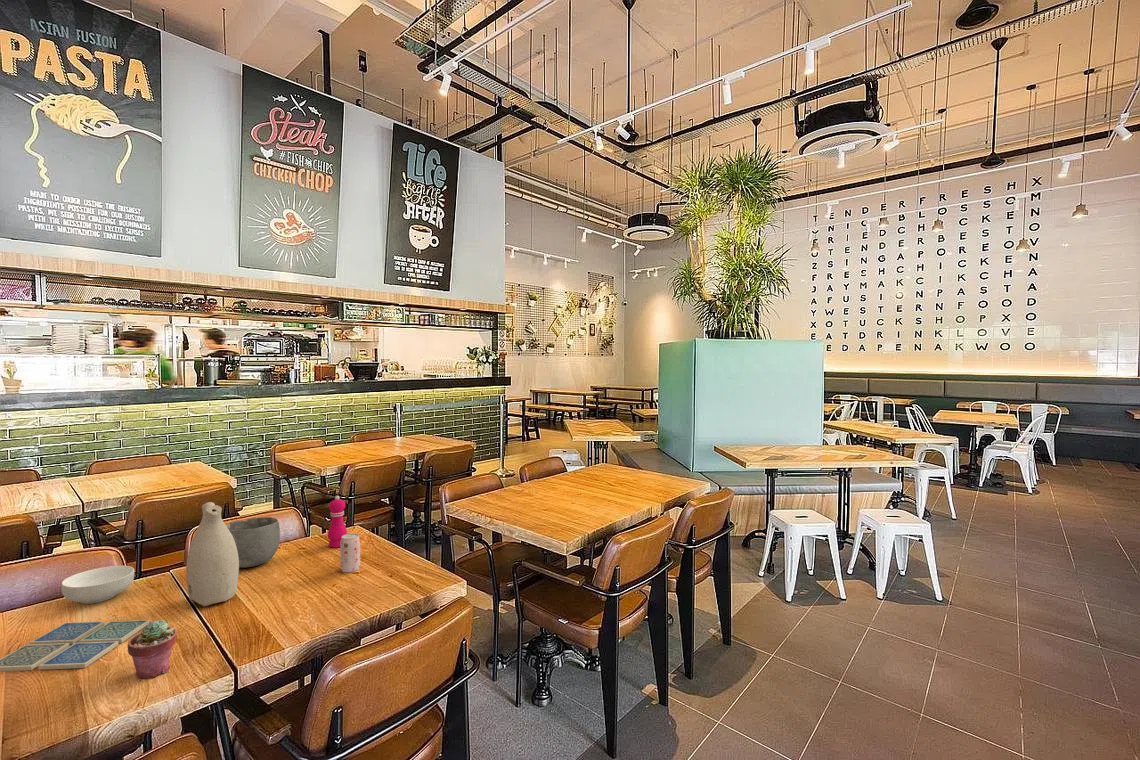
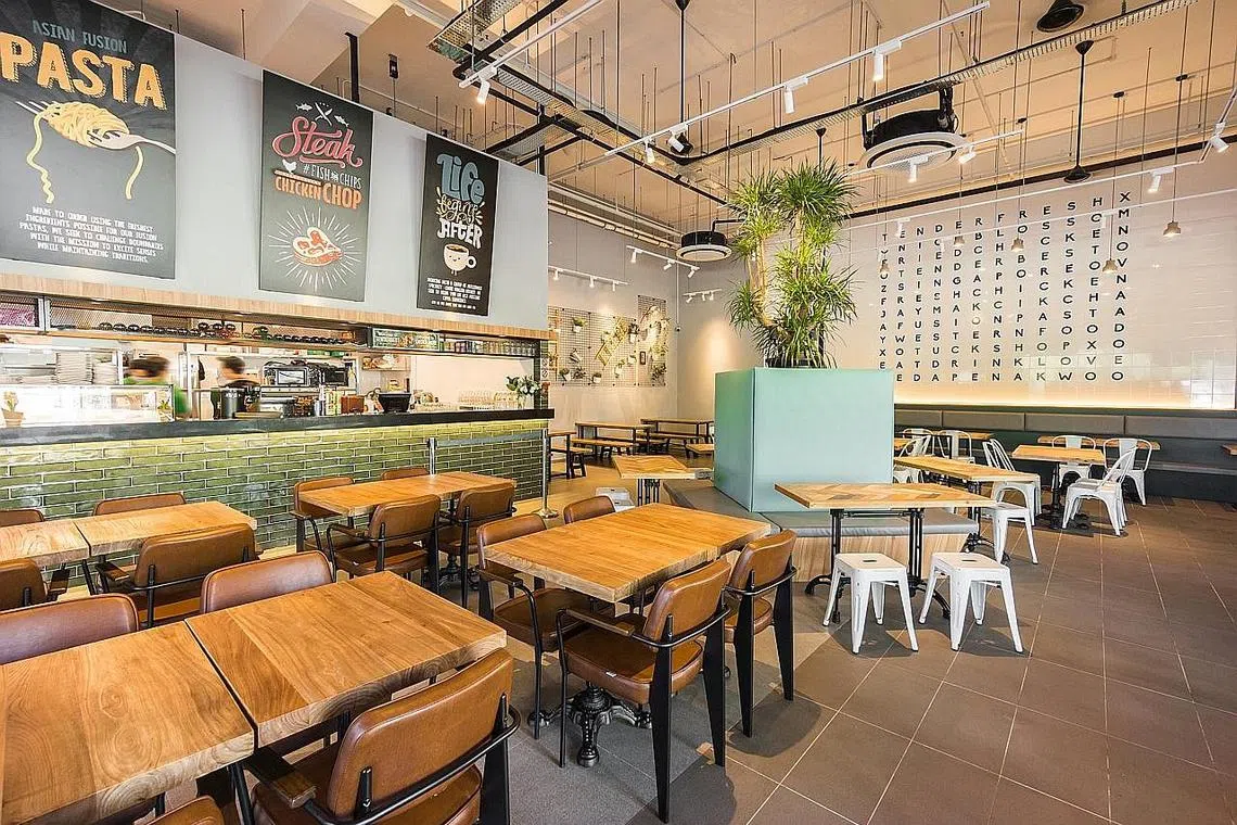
- cereal bowl [60,565,135,605]
- pepper mill [327,495,348,548]
- potted succulent [127,619,178,680]
- vase [185,501,240,607]
- drink coaster [0,619,151,672]
- bowl [226,516,281,569]
- beverage can [339,533,361,574]
